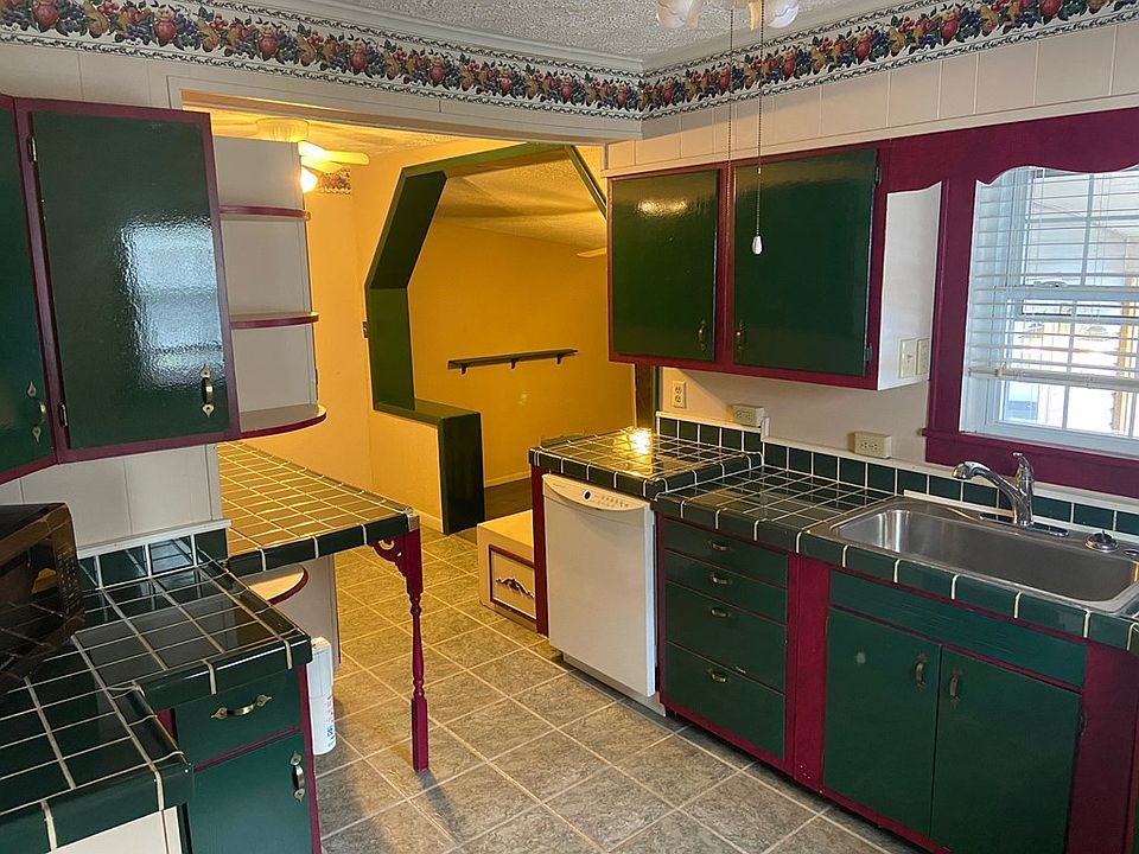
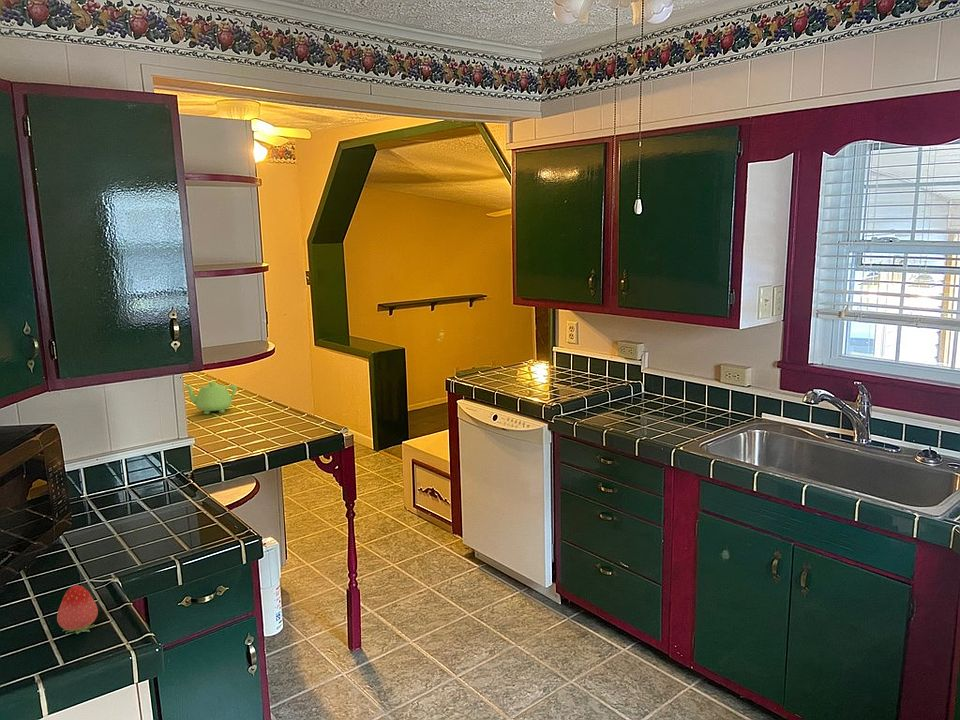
+ fruit [56,584,99,635]
+ teapot [184,381,238,415]
